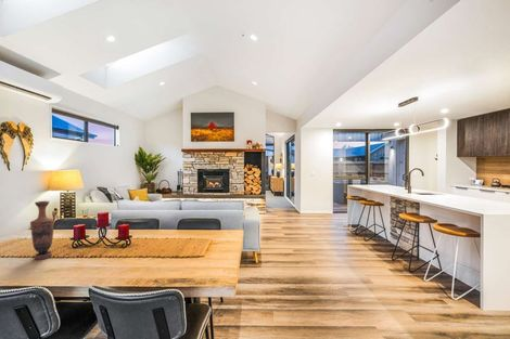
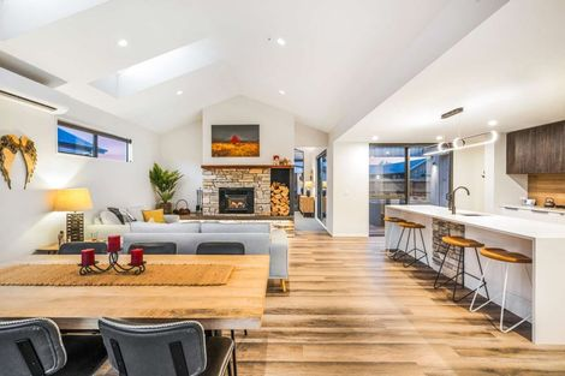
- vase [29,200,55,260]
